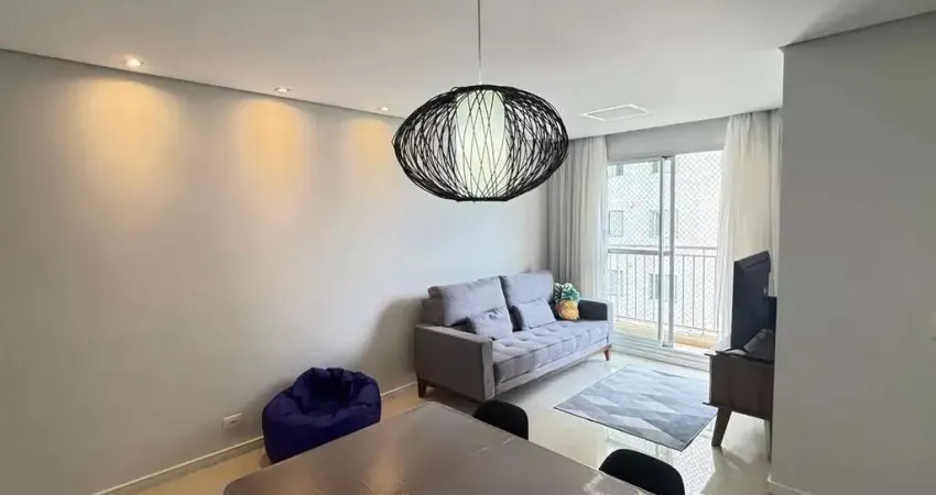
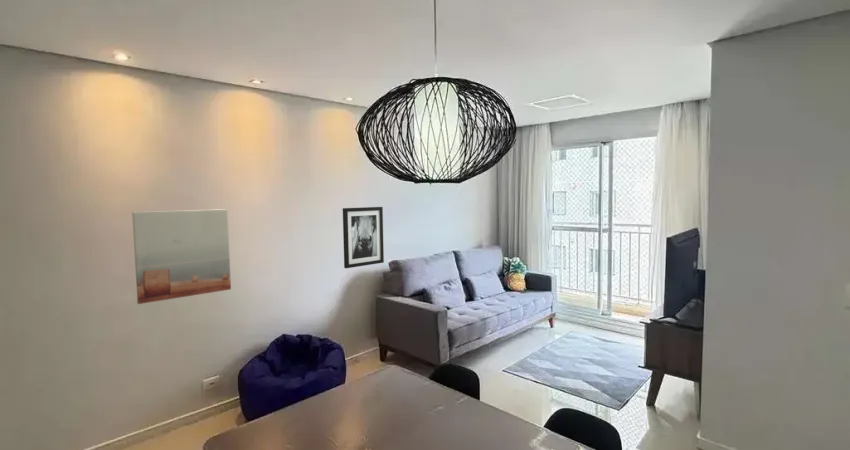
+ wall art [131,208,232,305]
+ wall art [342,206,385,269]
